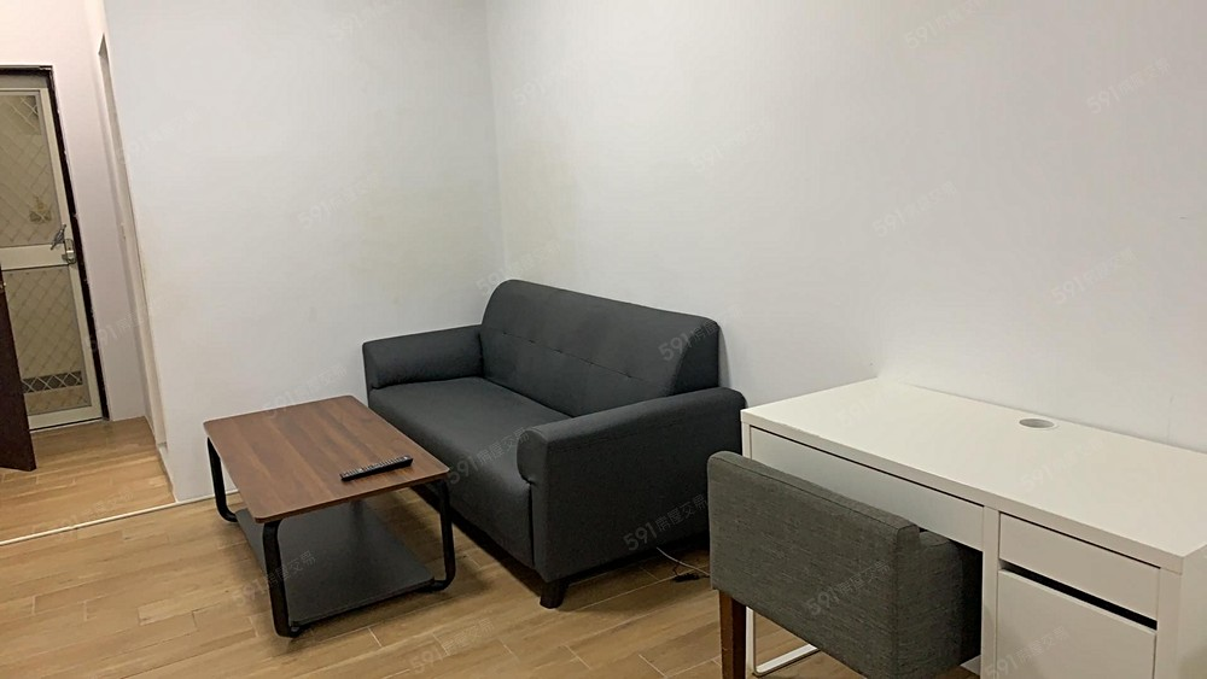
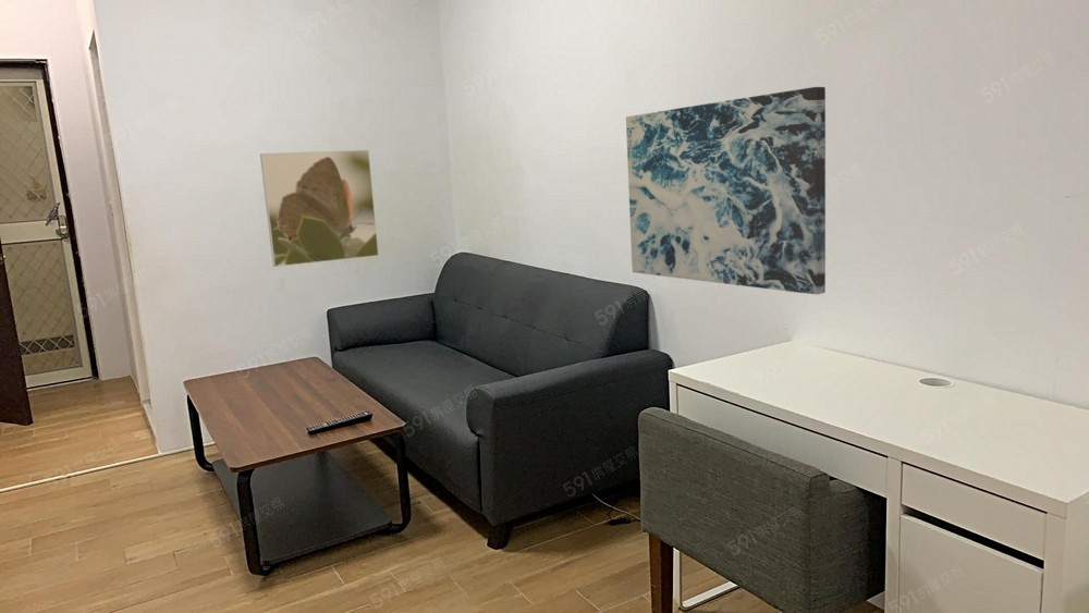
+ wall art [625,86,827,296]
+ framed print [259,149,380,268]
